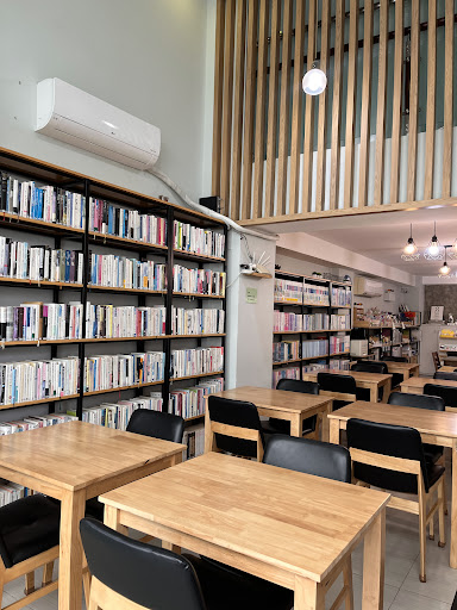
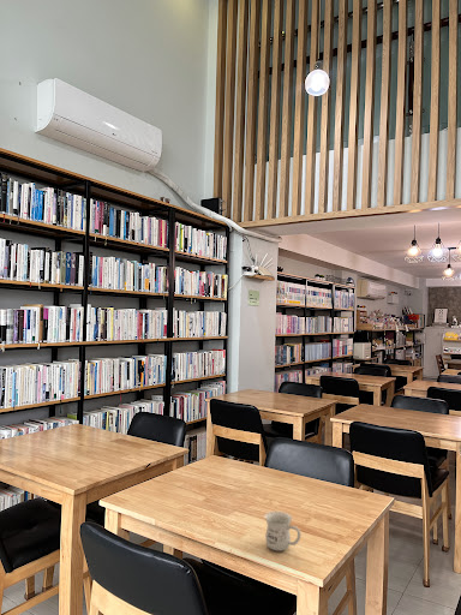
+ mug [264,510,301,553]
